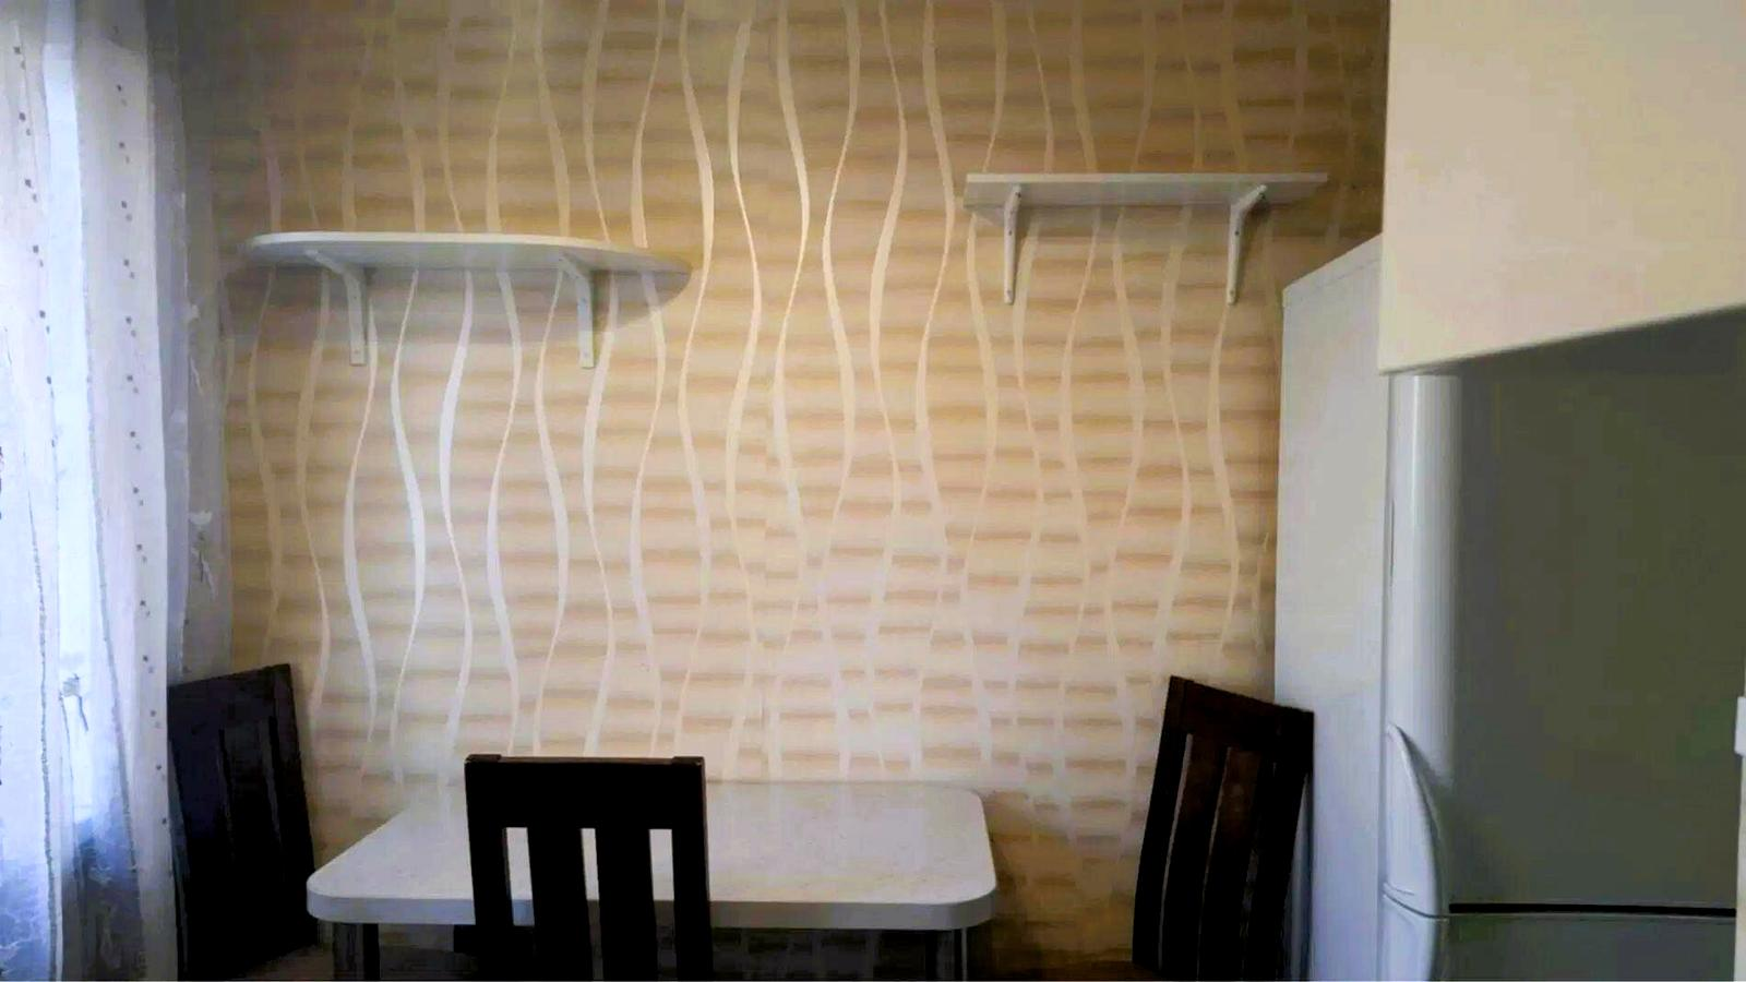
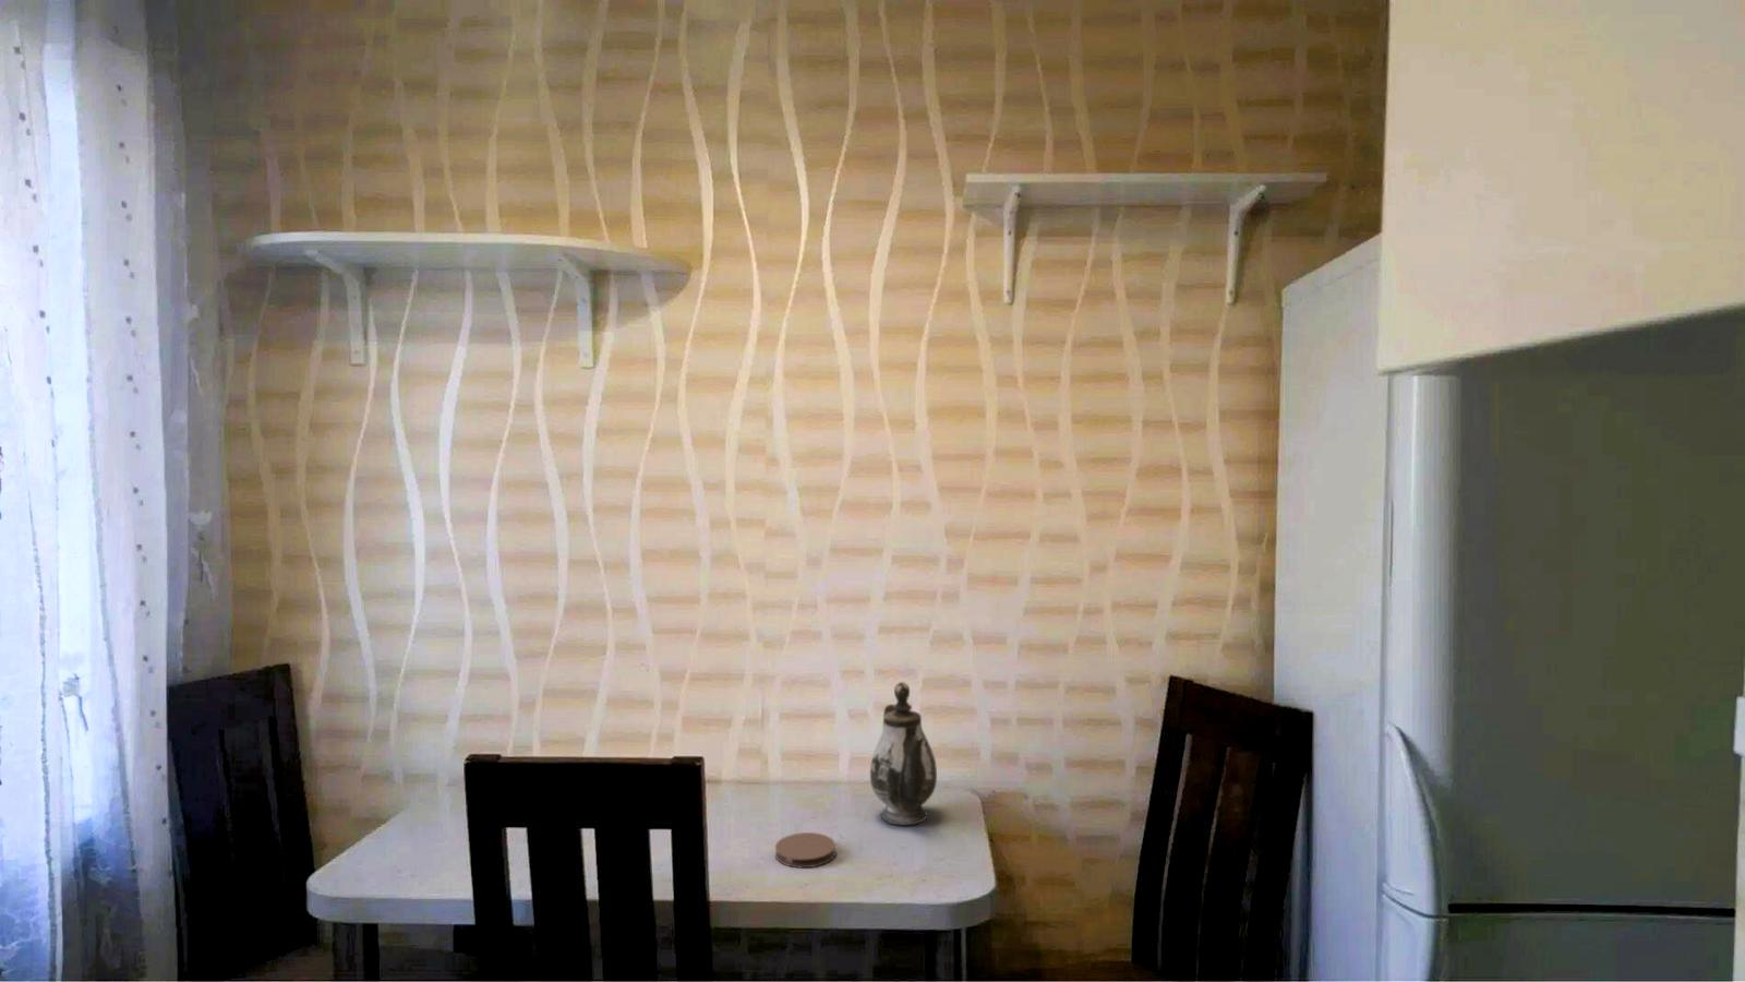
+ teapot [869,681,938,826]
+ coaster [774,831,837,868]
